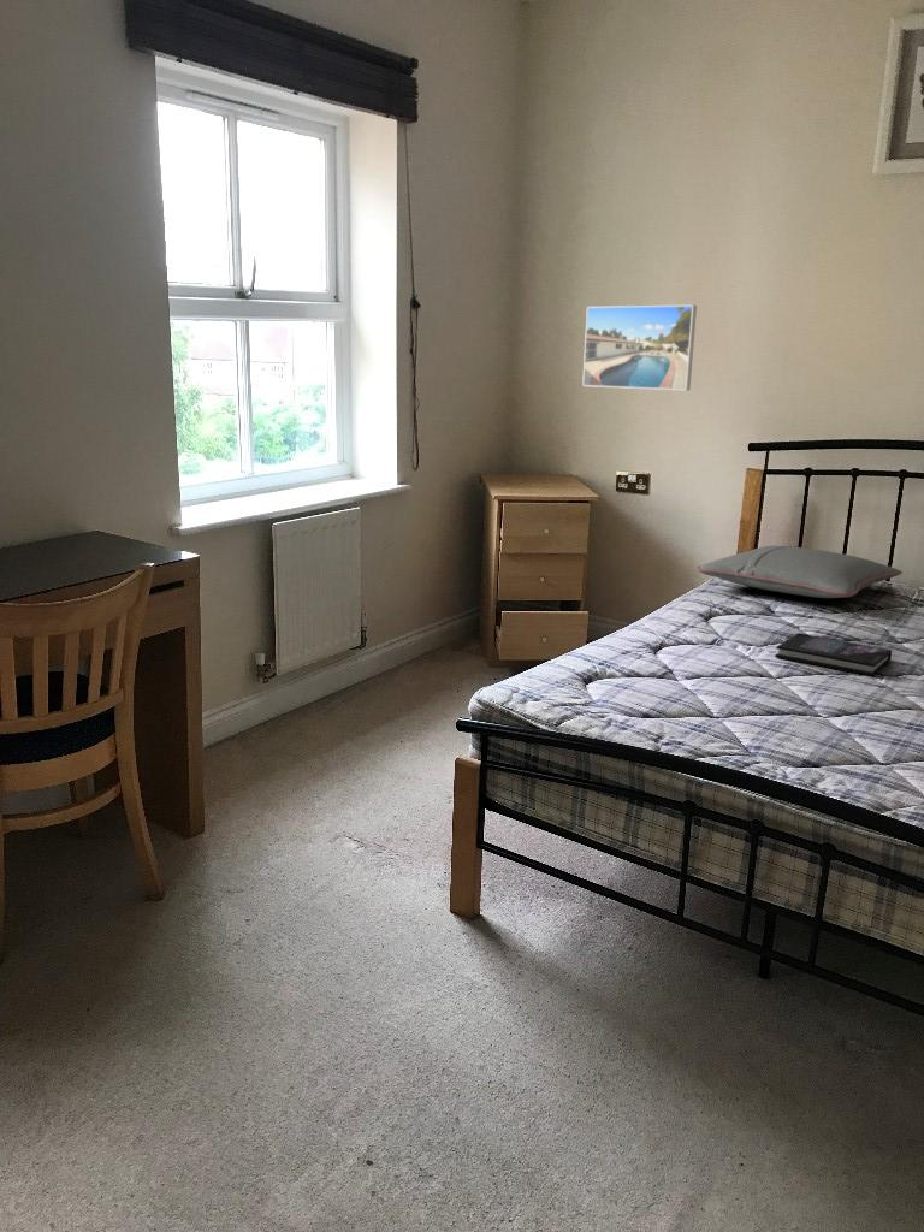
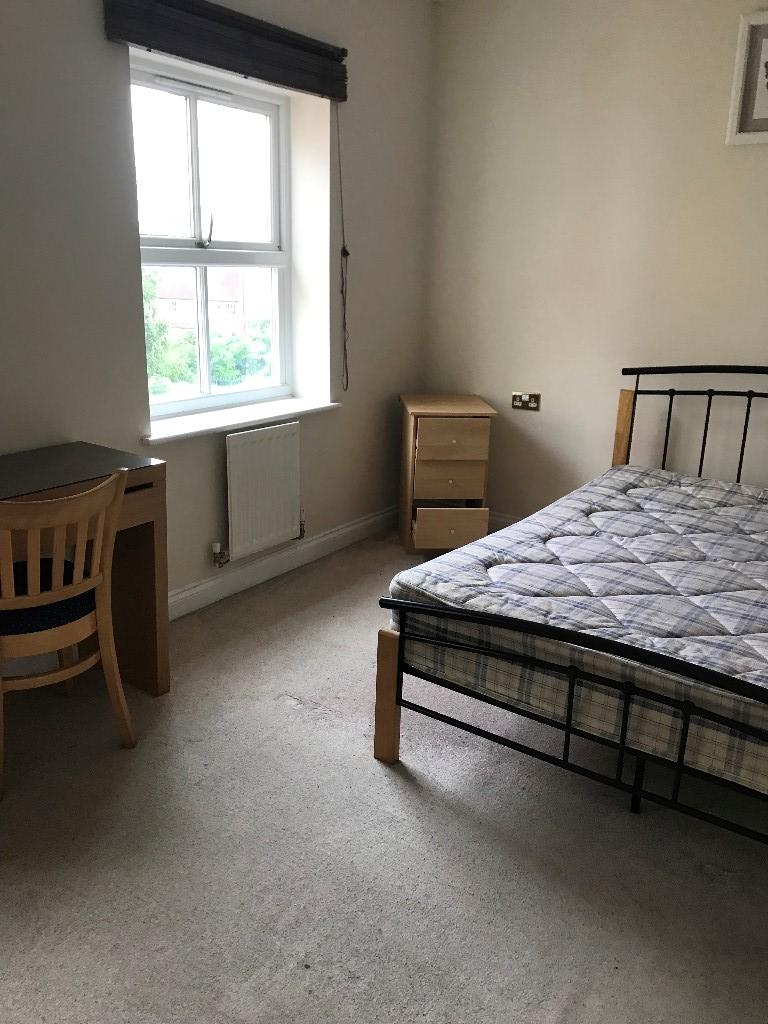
- book [774,633,893,677]
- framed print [581,304,698,391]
- pillow [695,544,904,599]
